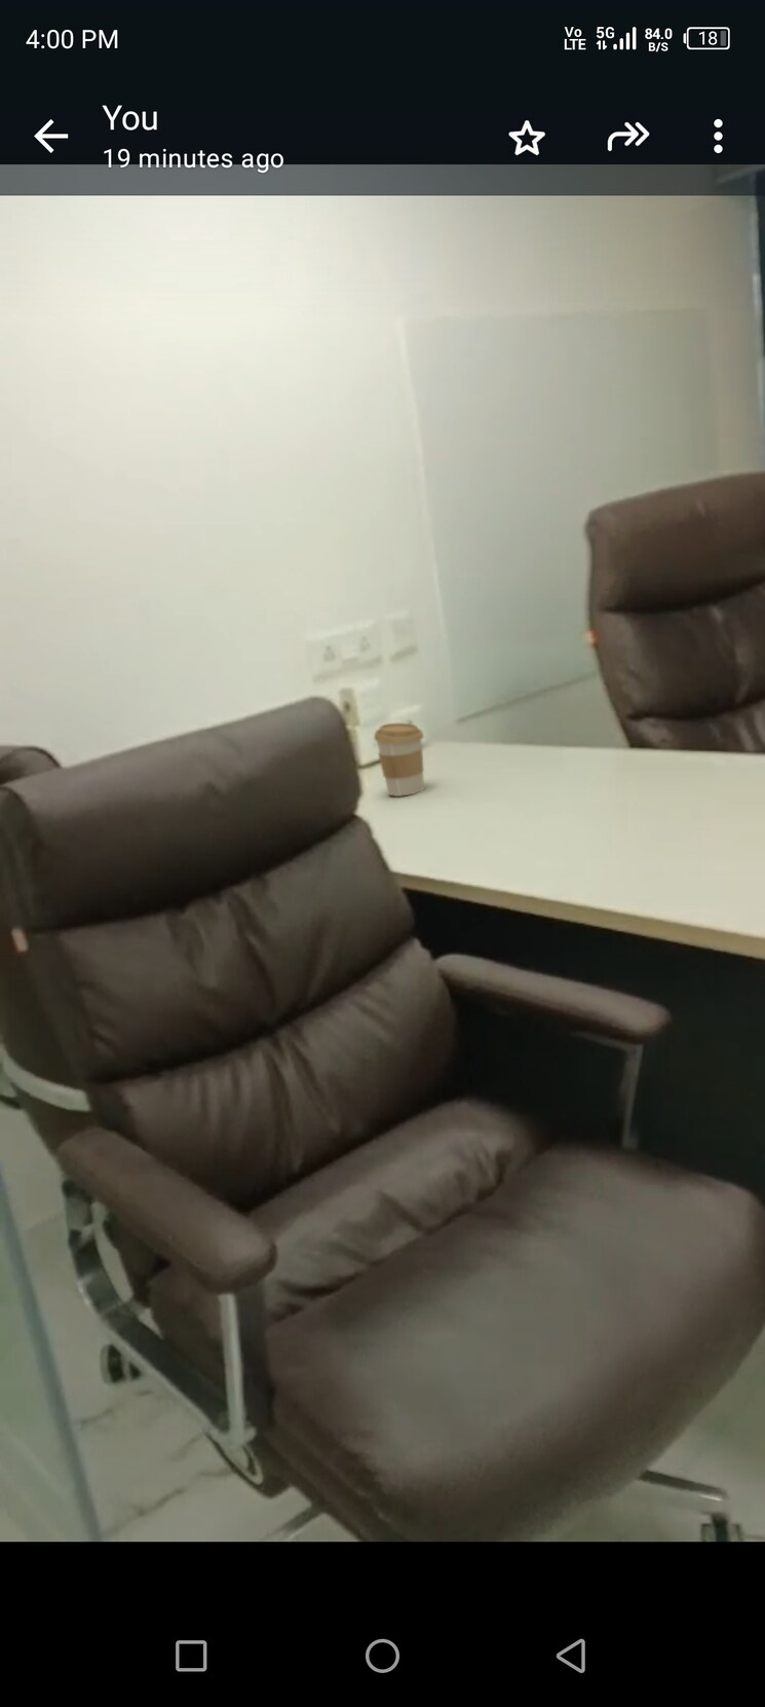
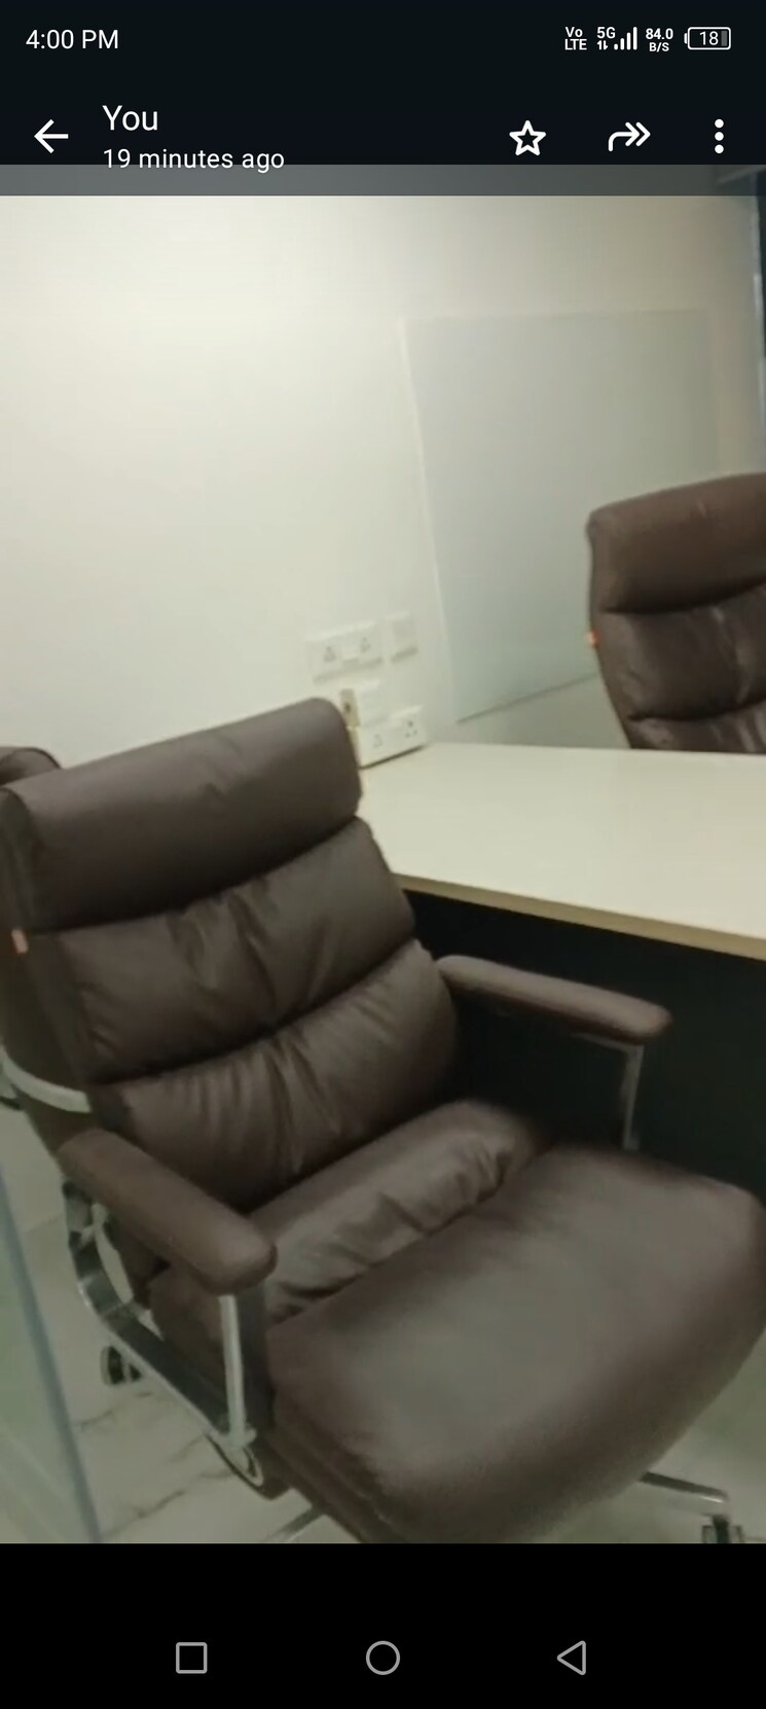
- coffee cup [373,723,425,798]
